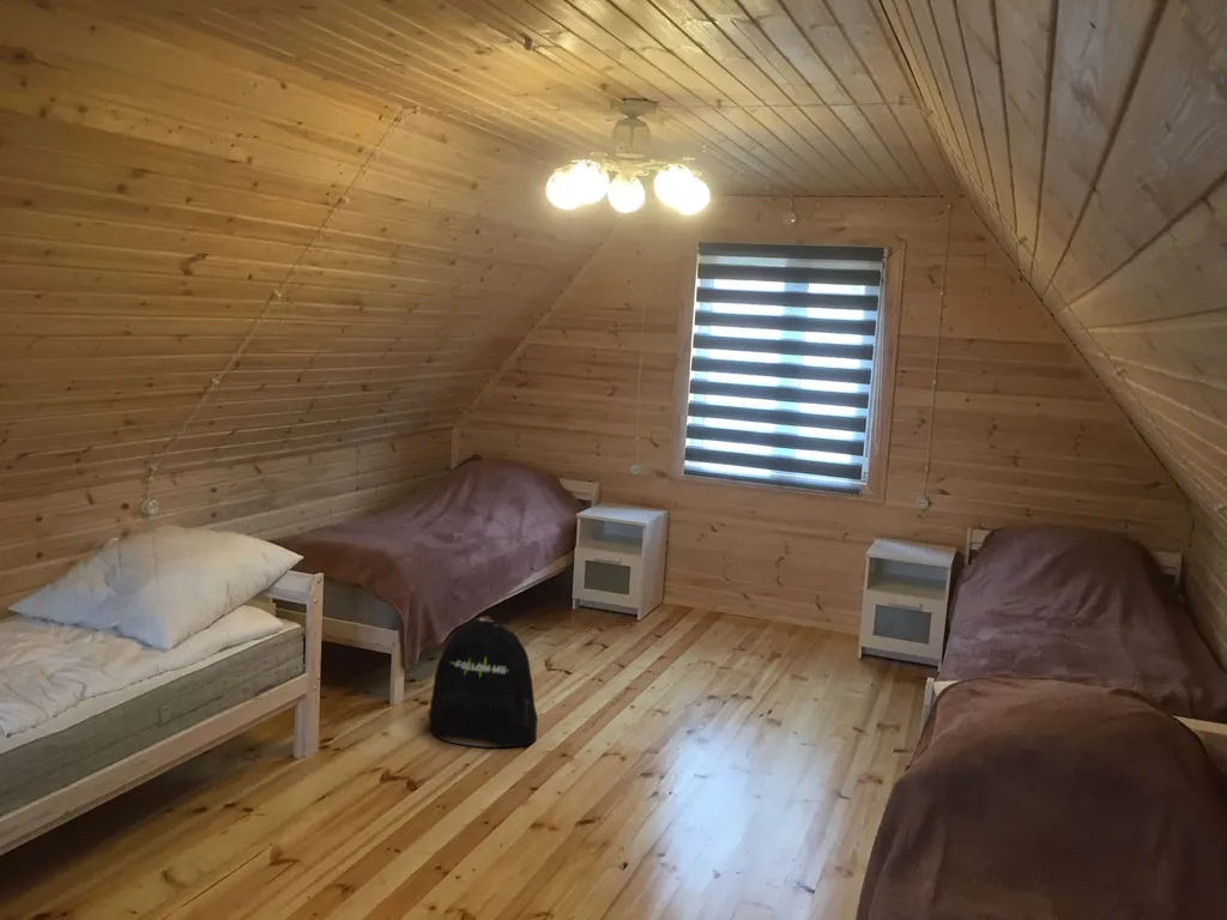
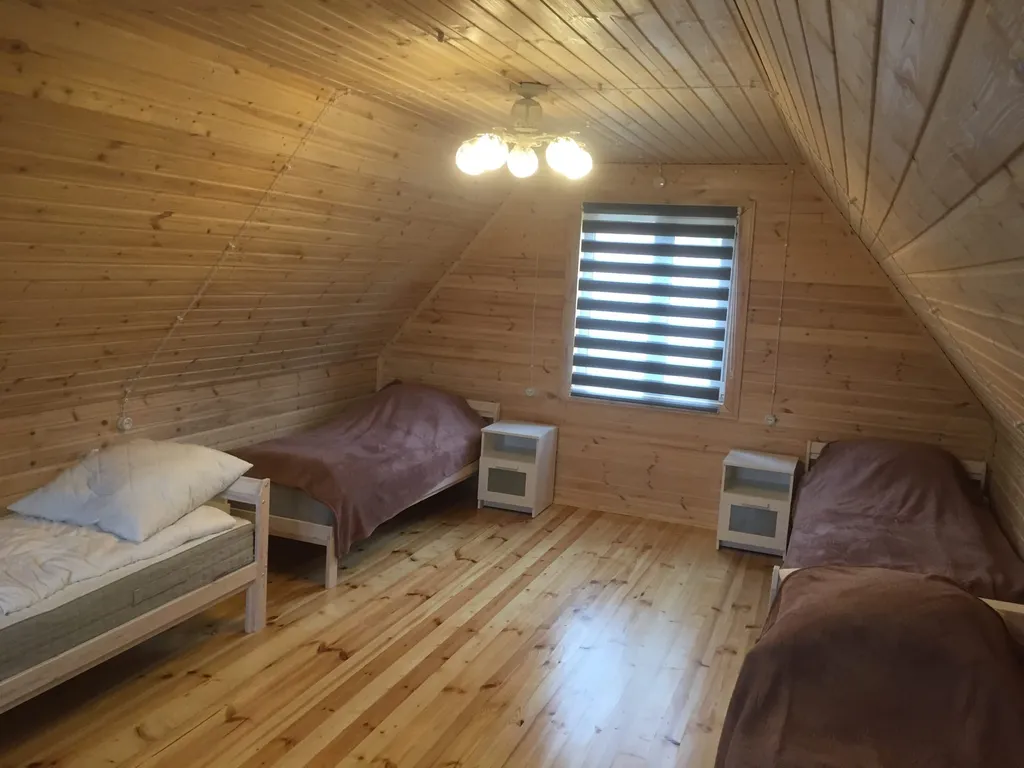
- backpack [428,615,539,749]
